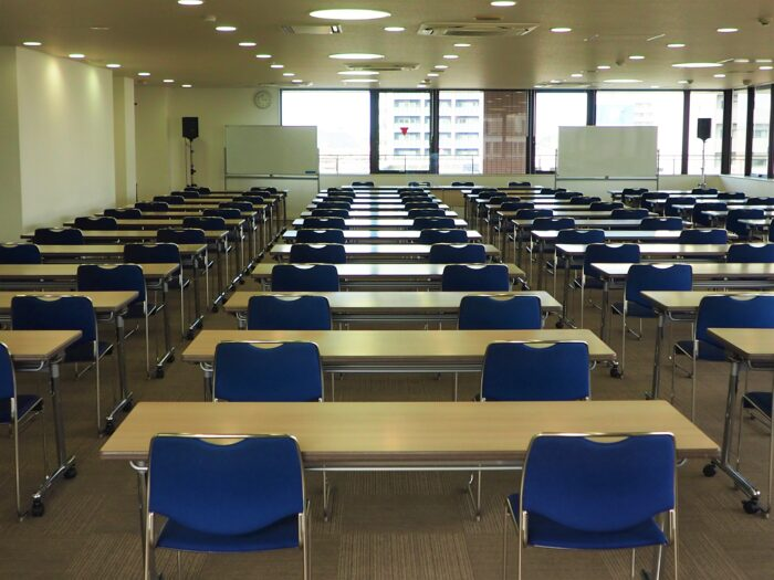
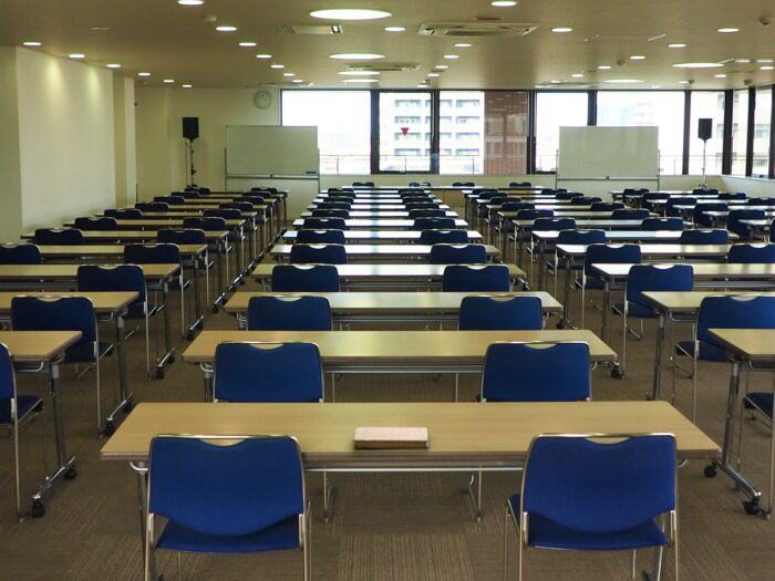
+ notebook [352,426,430,449]
